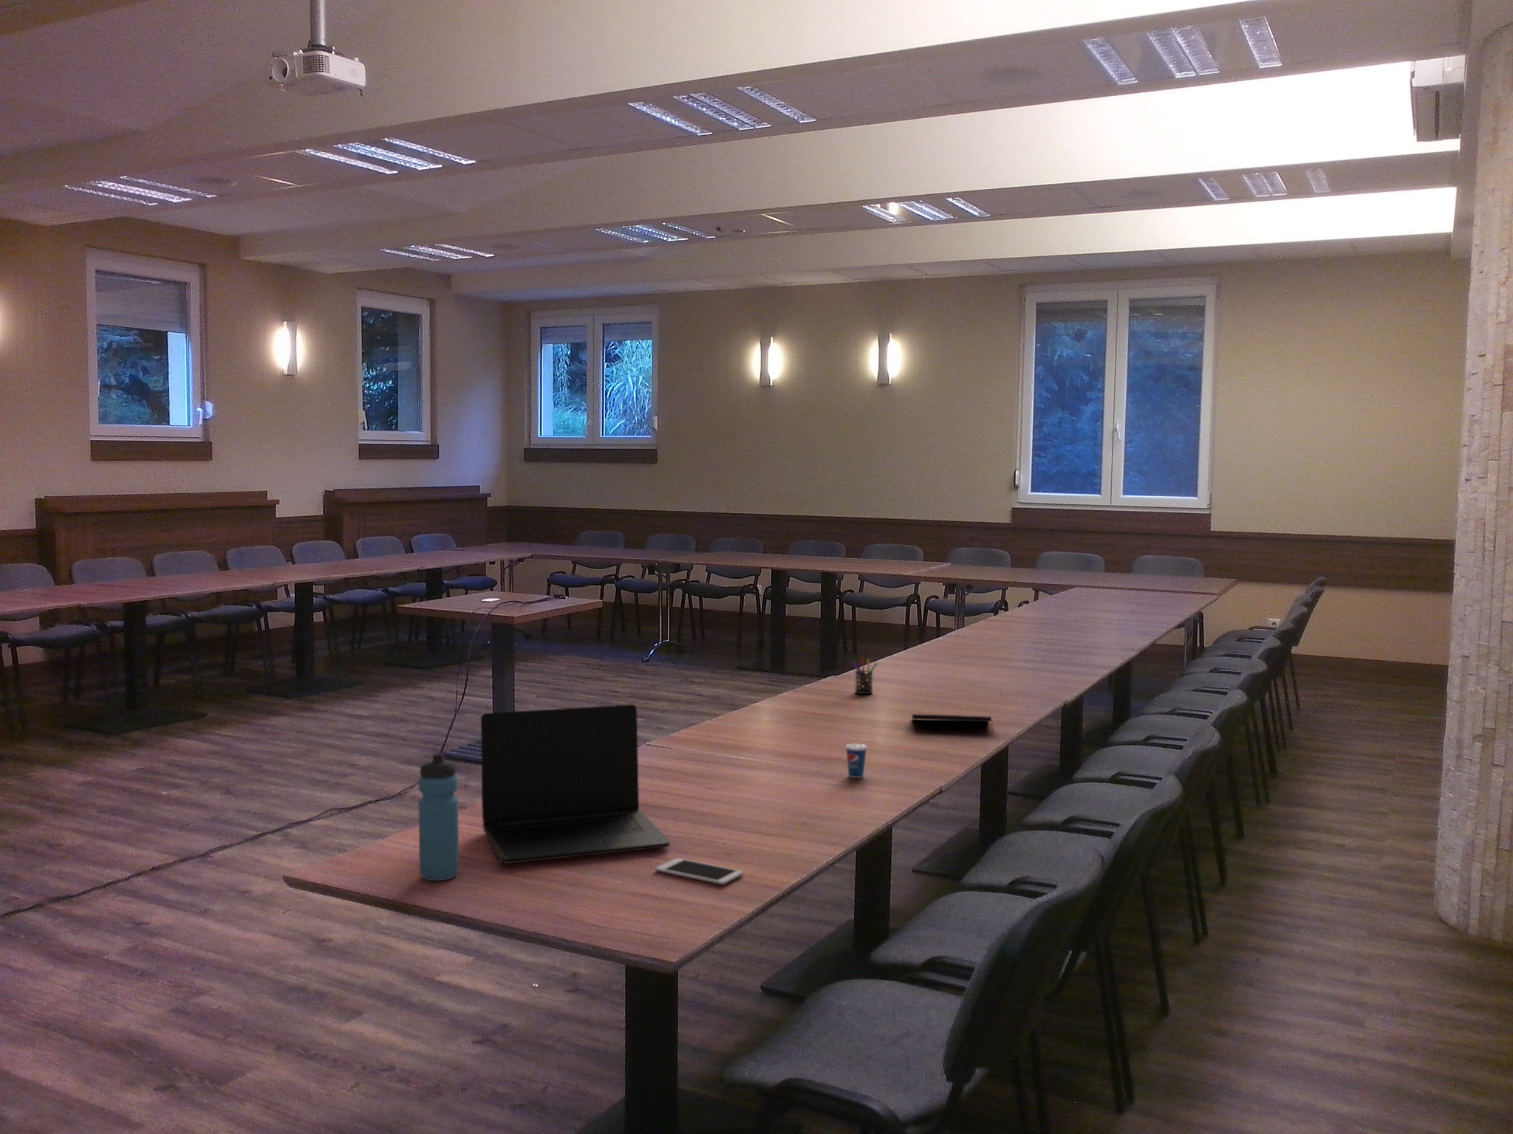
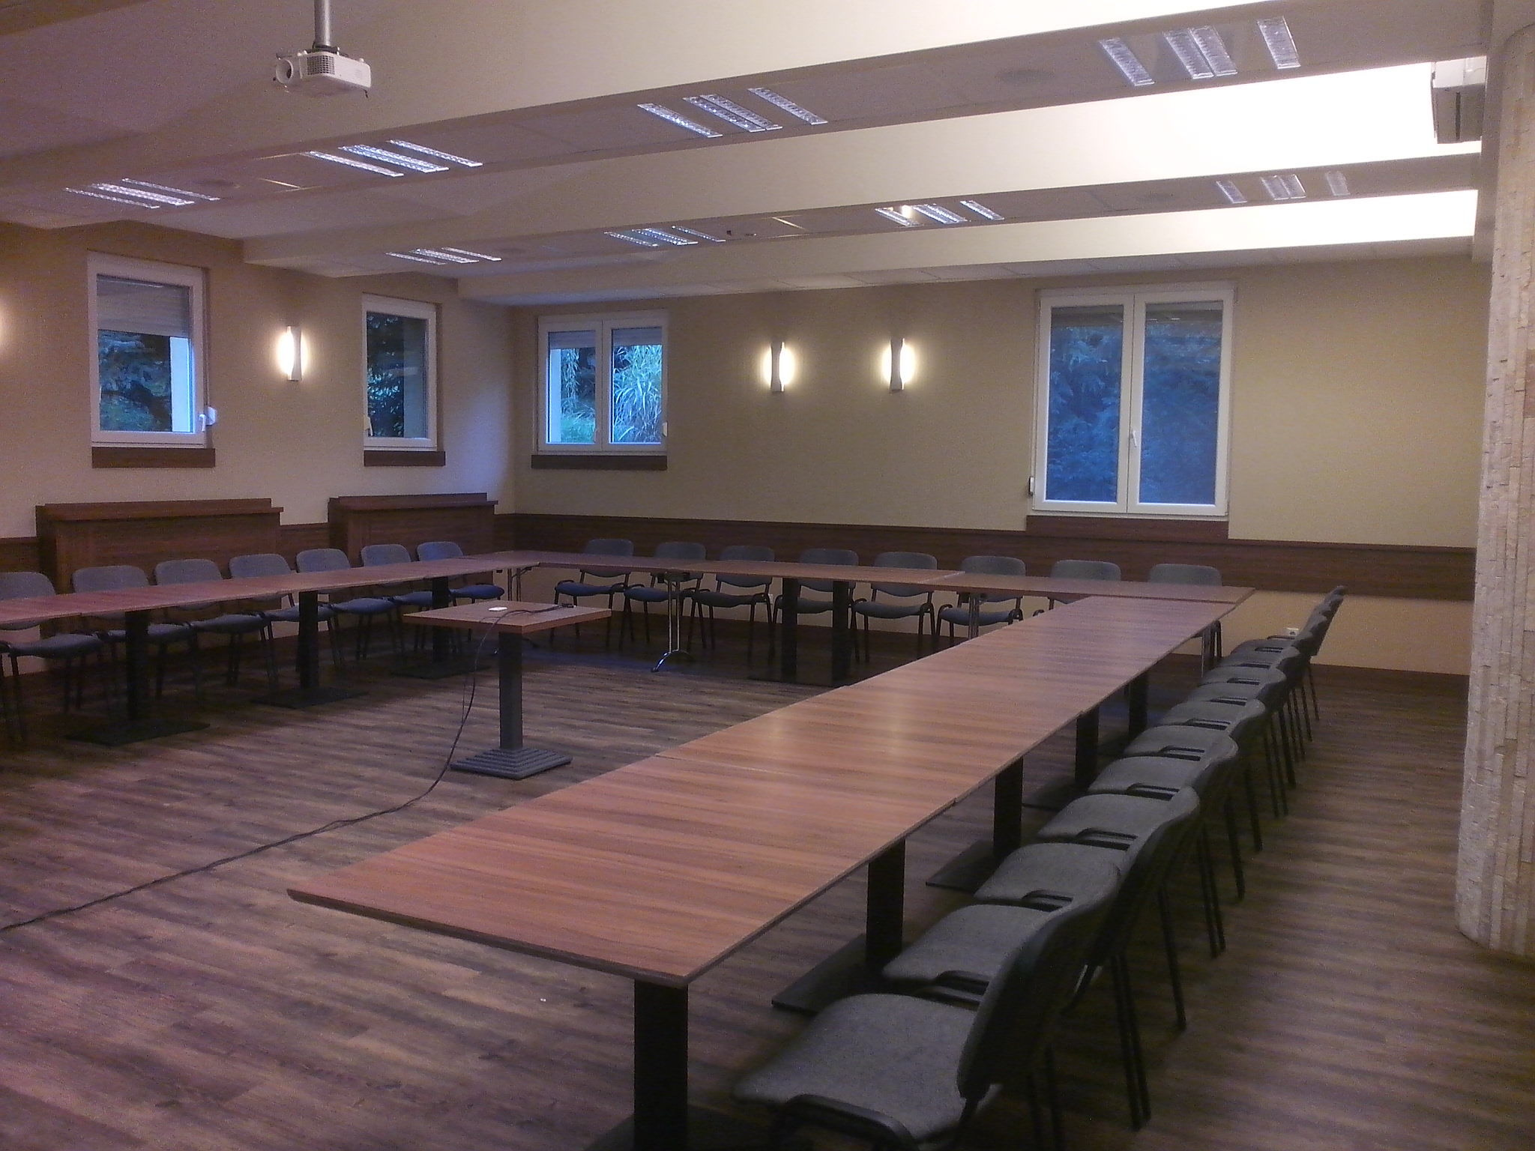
- water bottle [418,753,460,881]
- cup [845,728,868,779]
- cell phone [654,858,743,885]
- notepad [911,714,995,733]
- laptop [480,704,671,865]
- pen holder [852,658,878,694]
